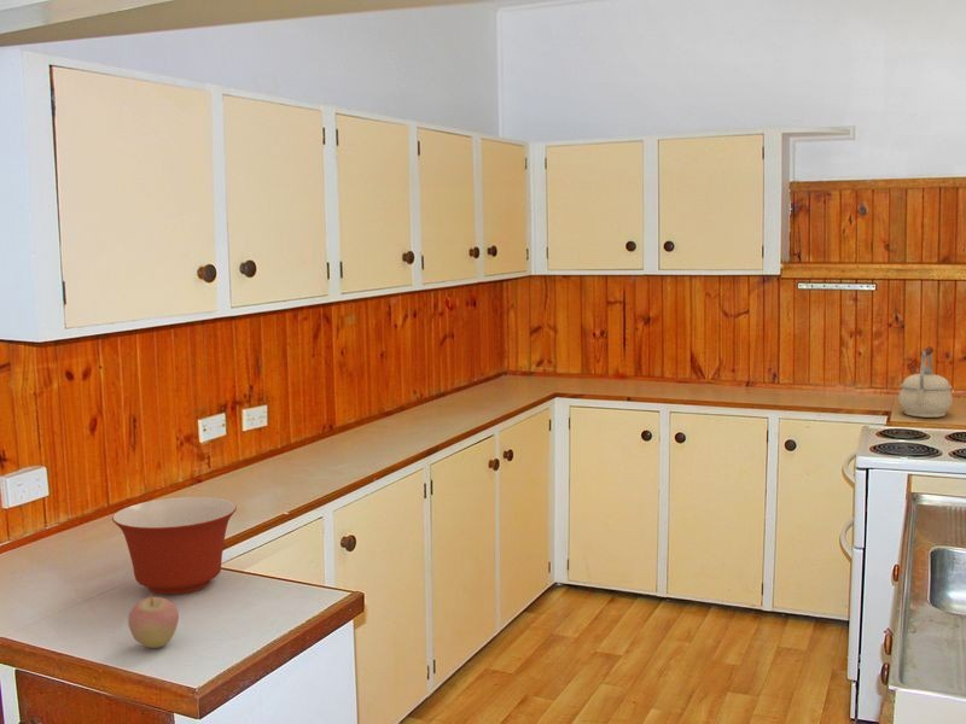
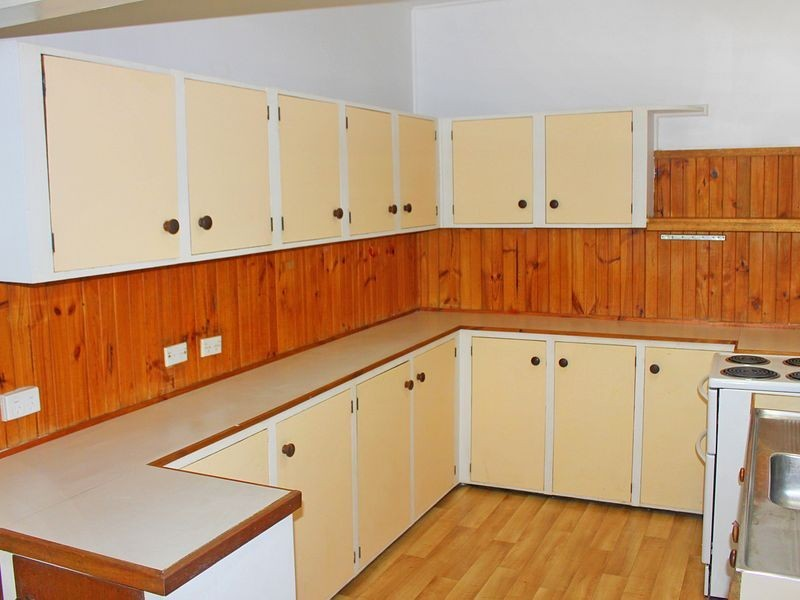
- apple [127,592,180,649]
- kettle [898,345,954,419]
- mixing bowl [111,496,238,596]
